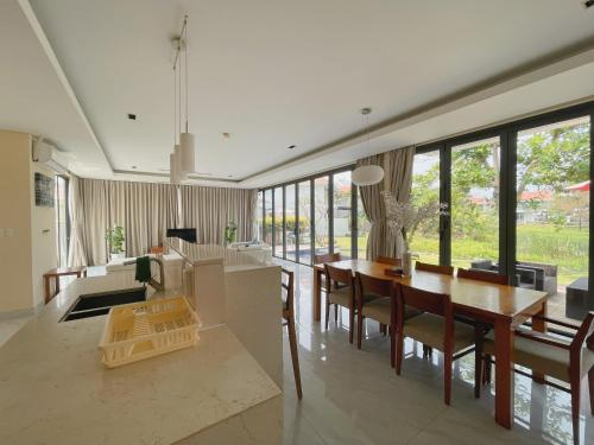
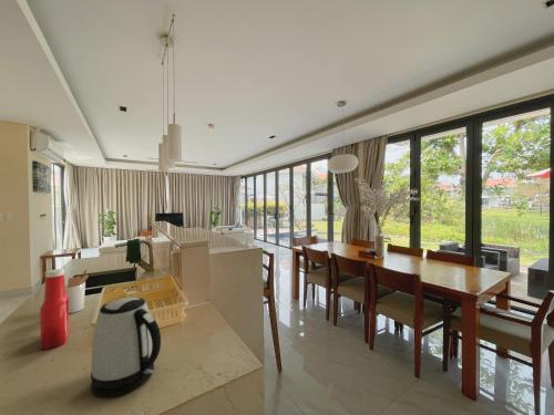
+ utensil holder [65,269,90,314]
+ kettle [90,297,162,398]
+ soap bottle [39,268,70,351]
